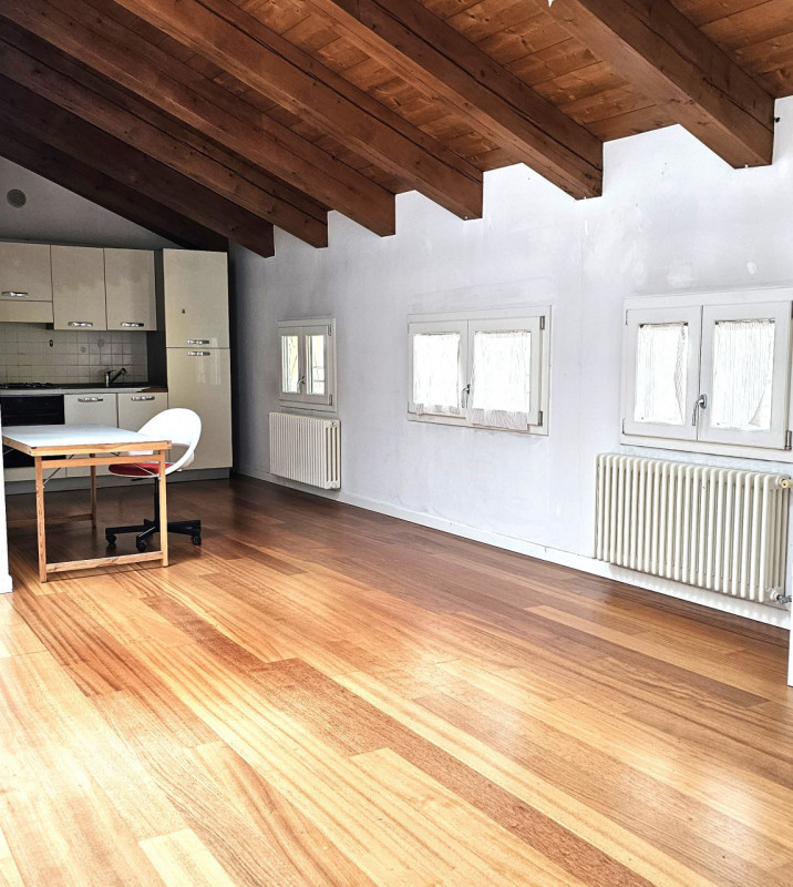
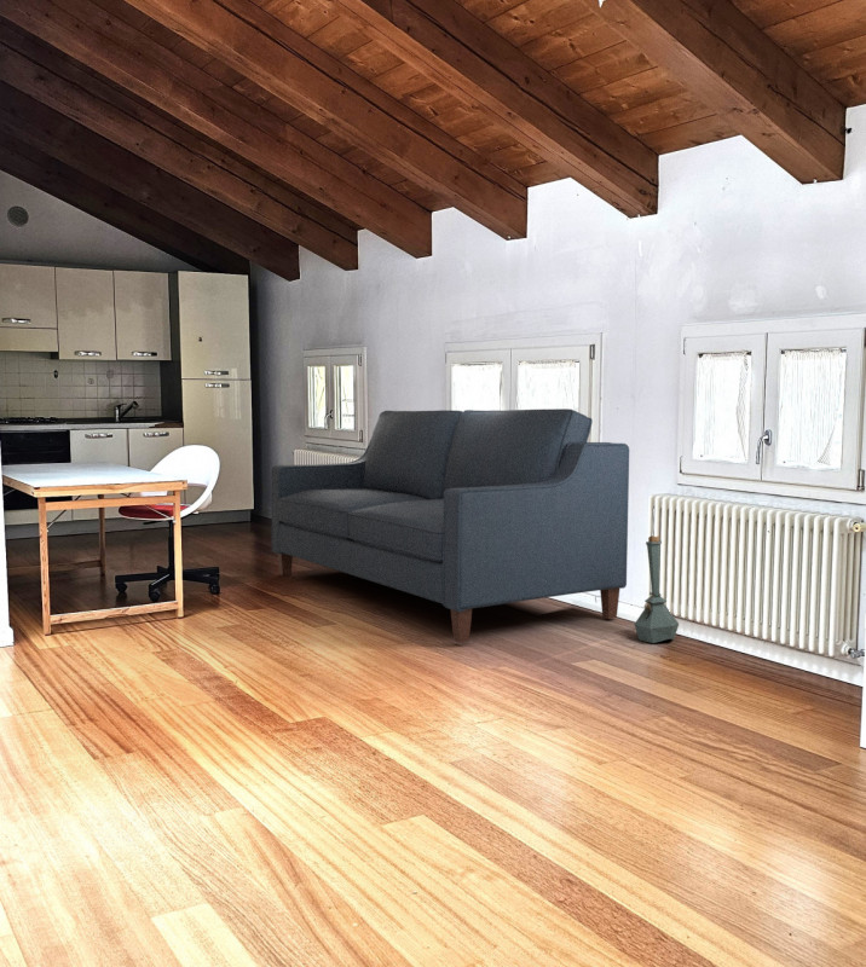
+ sofa [271,407,630,643]
+ lantern [633,534,680,644]
